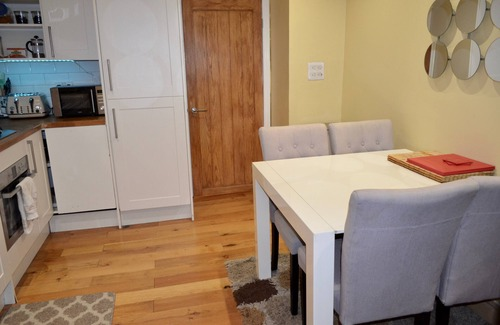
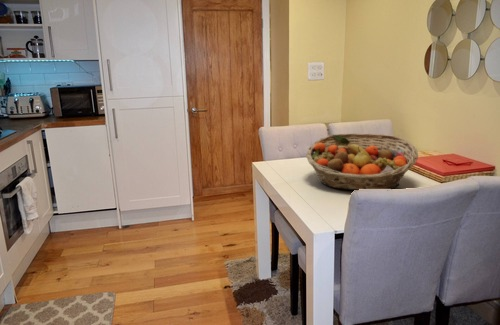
+ fruit basket [305,133,419,191]
